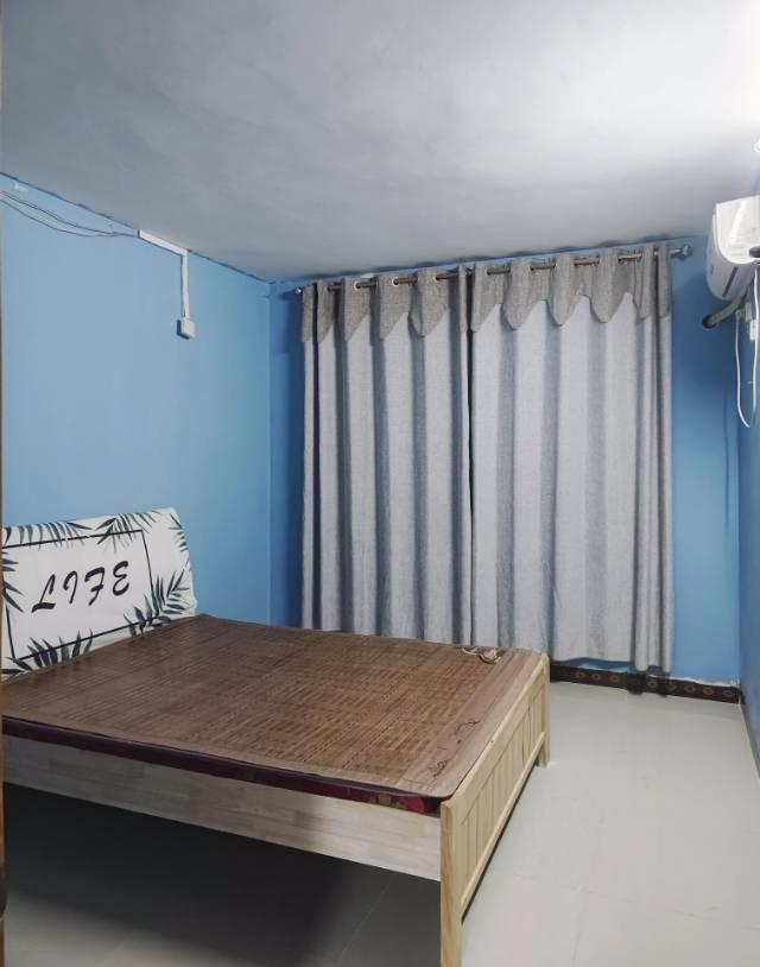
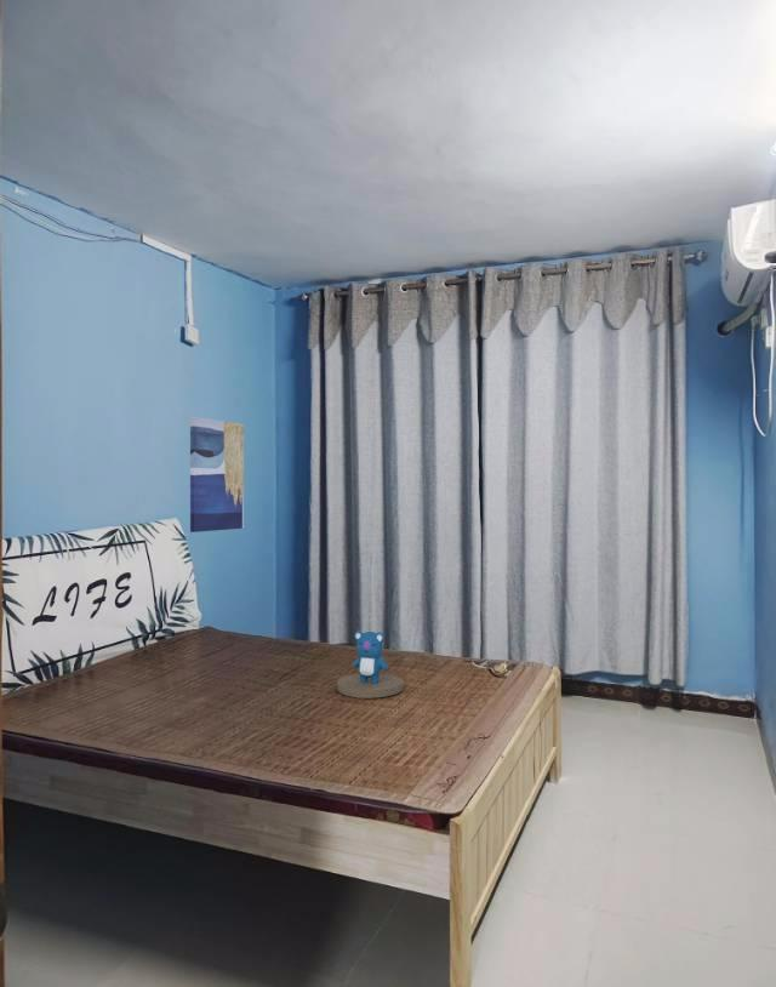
+ teddy bear [336,629,405,700]
+ wall art [189,416,245,534]
